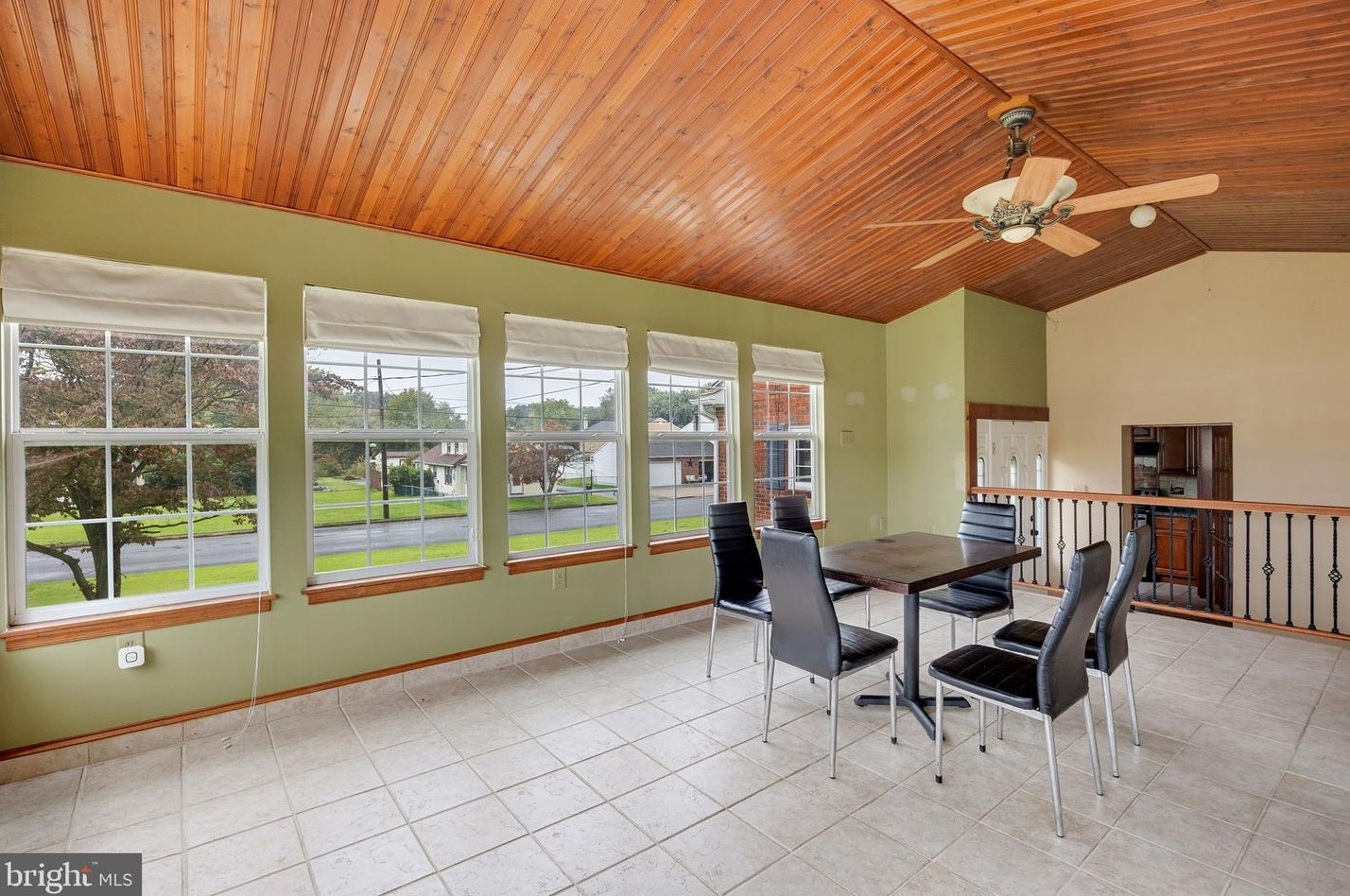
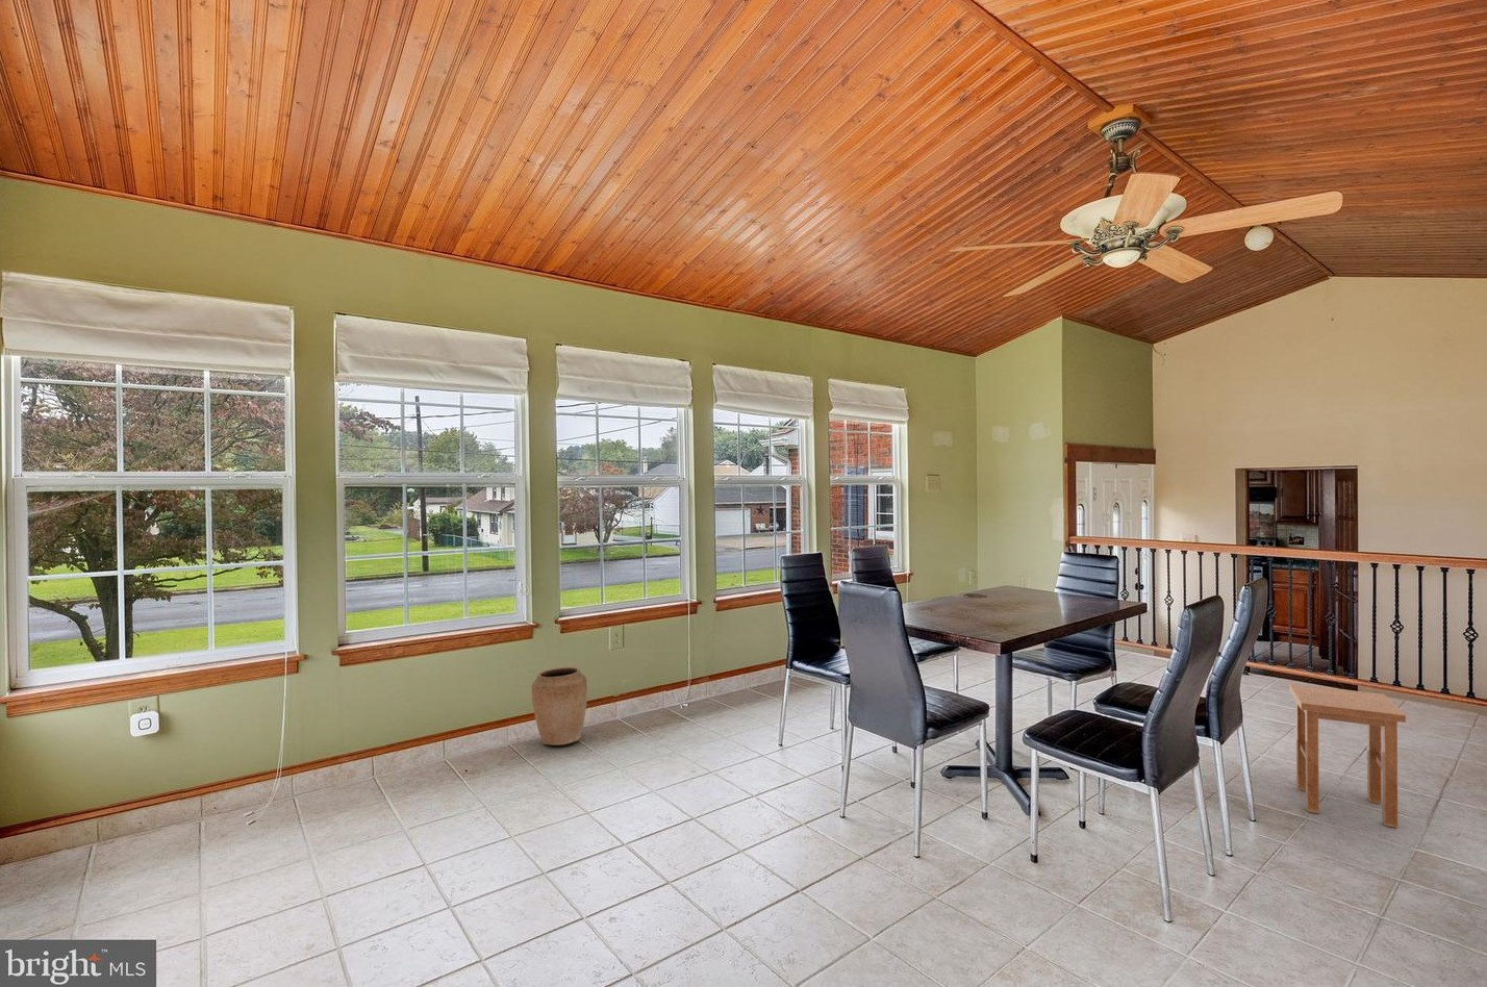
+ stool [1288,683,1407,828]
+ vase [531,666,588,747]
